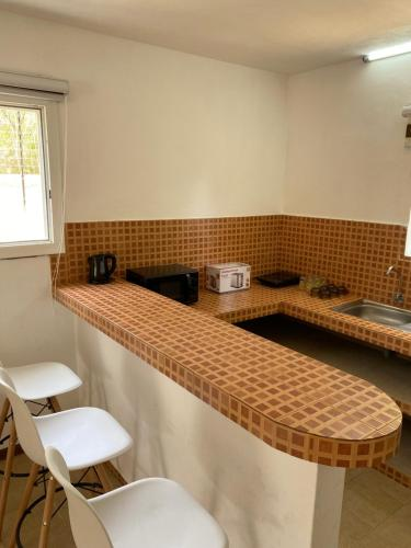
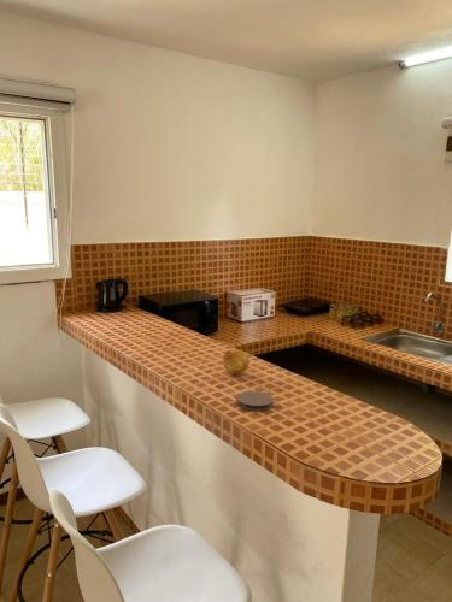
+ fruit [222,348,250,376]
+ coaster [236,390,275,412]
